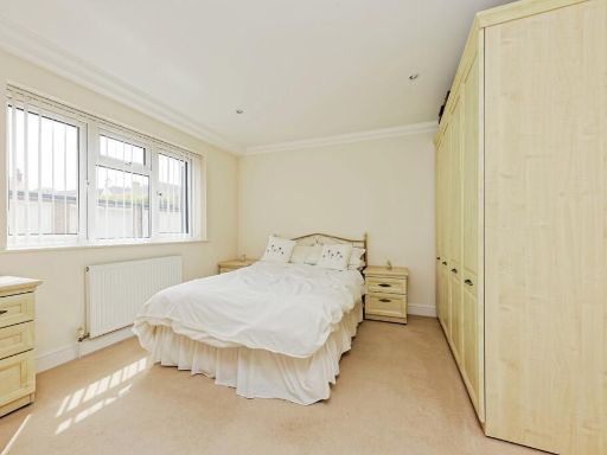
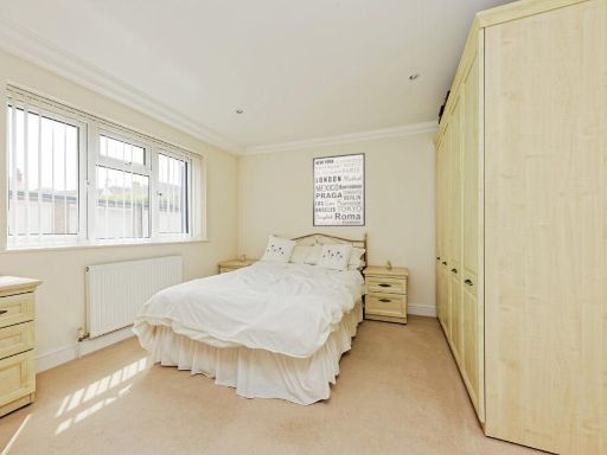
+ wall art [312,152,366,228]
